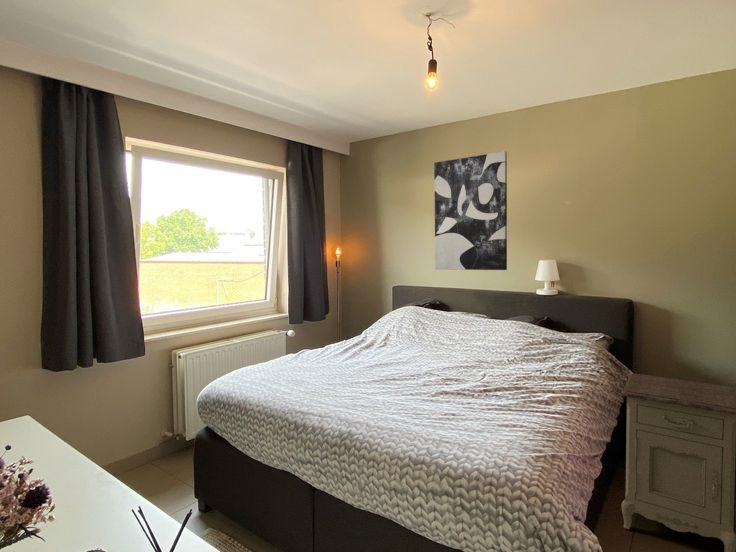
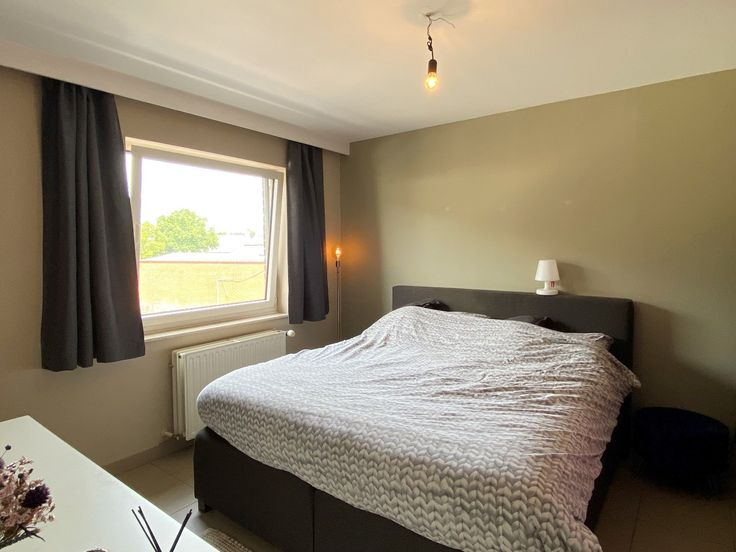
- nightstand [620,372,736,552]
- wall art [433,150,508,271]
